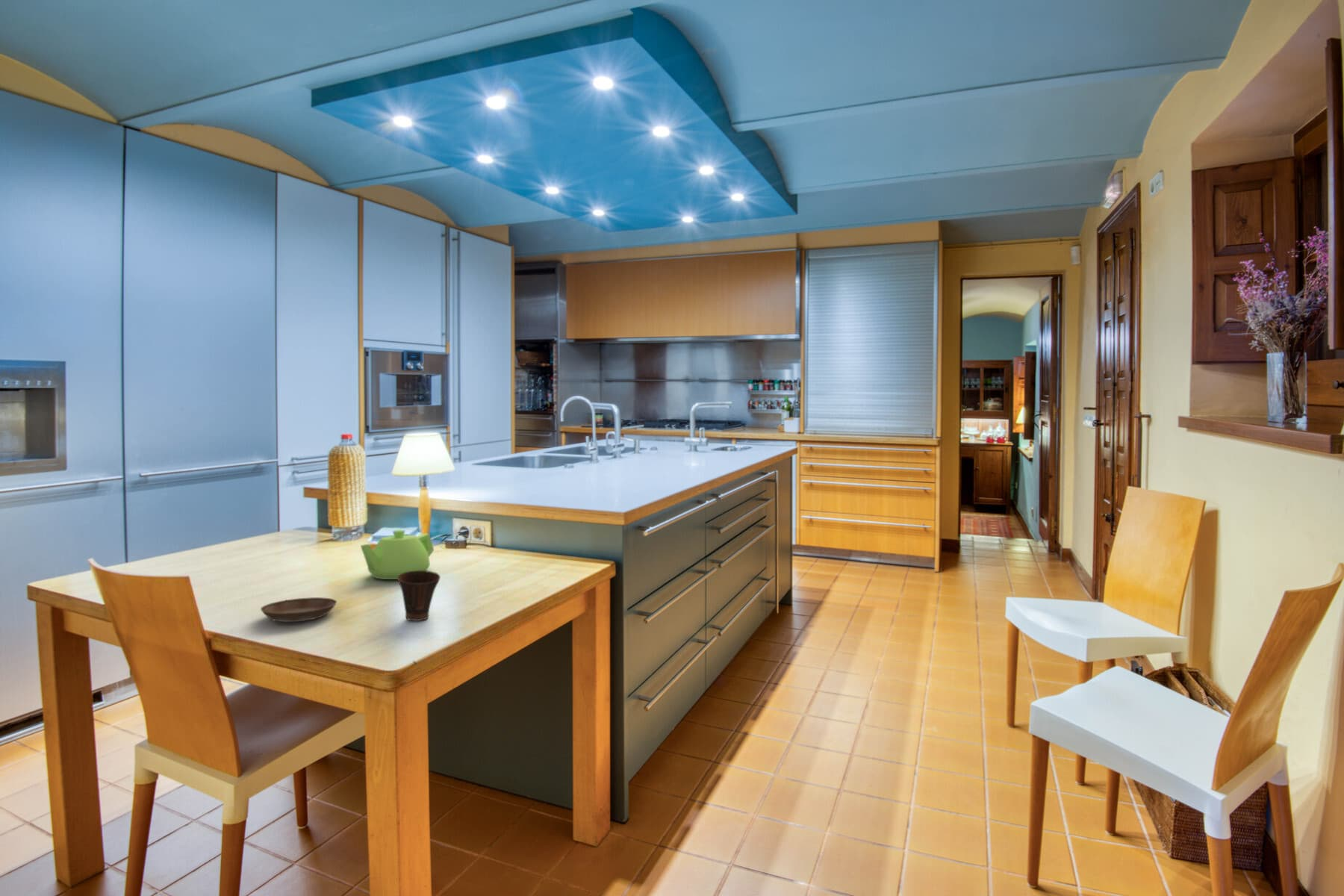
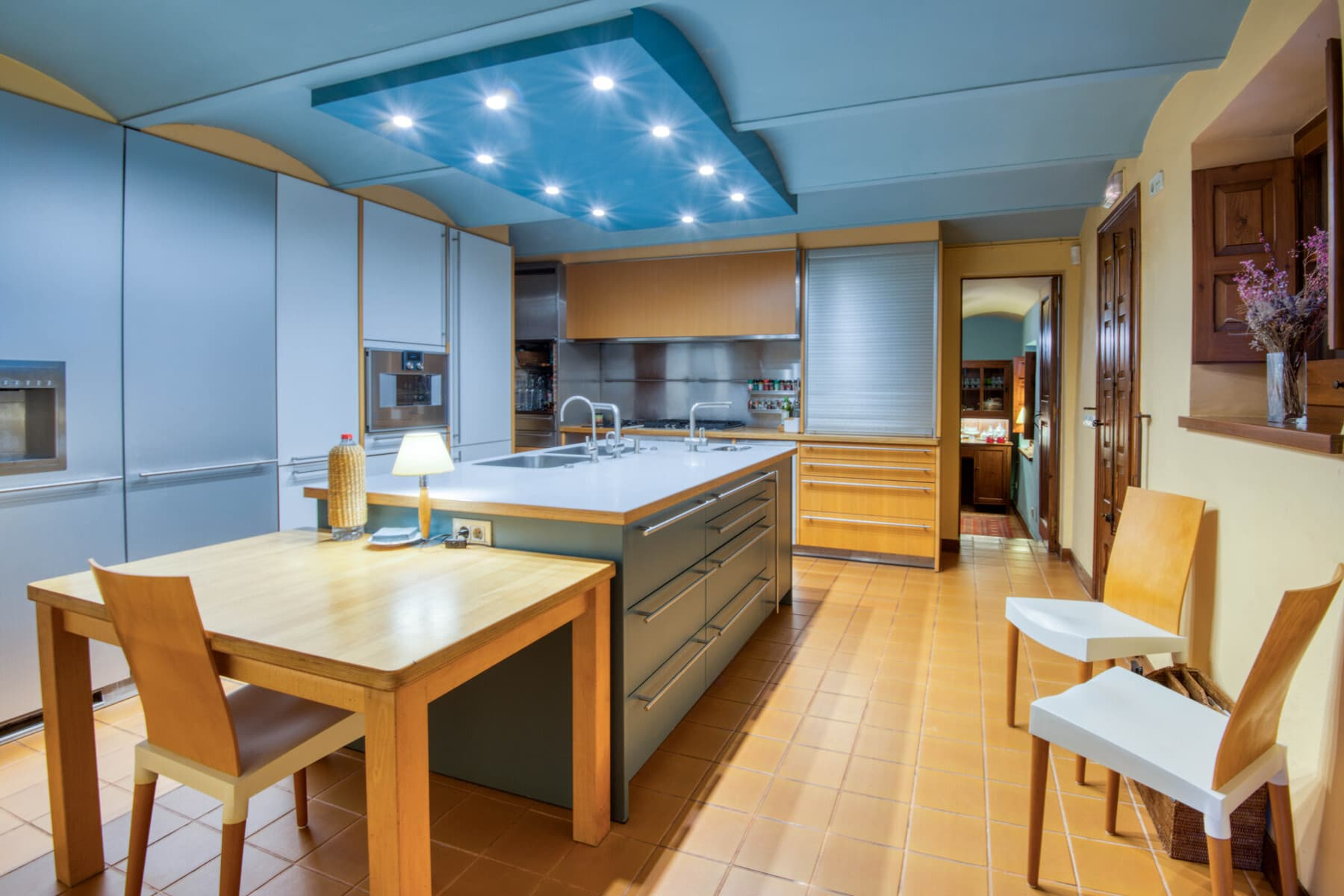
- saucer [260,597,337,623]
- teapot [360,529,435,580]
- cup [396,570,441,622]
